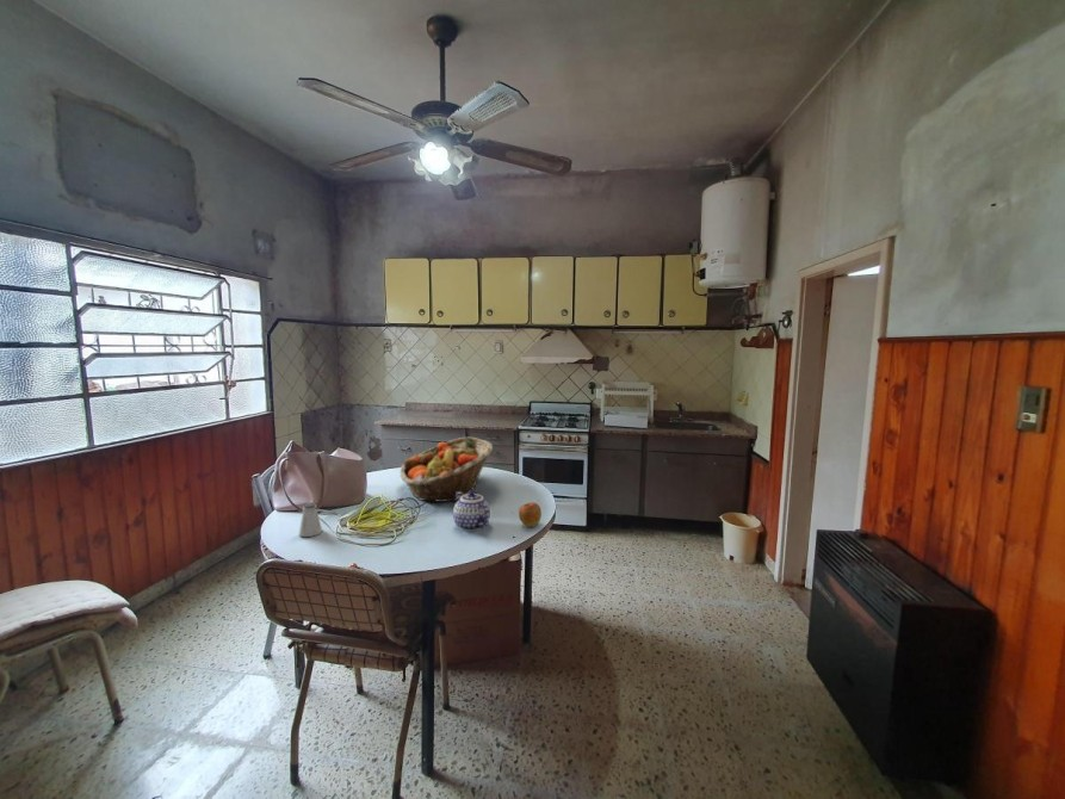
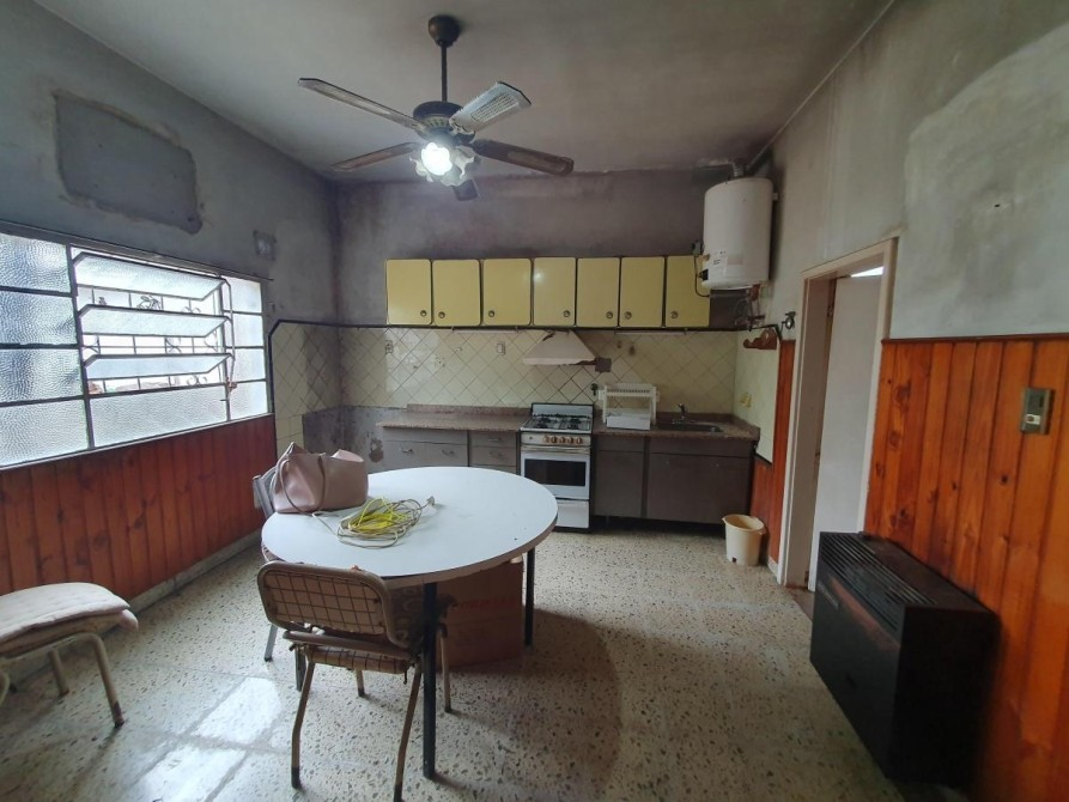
- apple [518,501,543,528]
- fruit basket [398,435,494,503]
- saltshaker [298,502,323,538]
- teapot [452,490,491,532]
